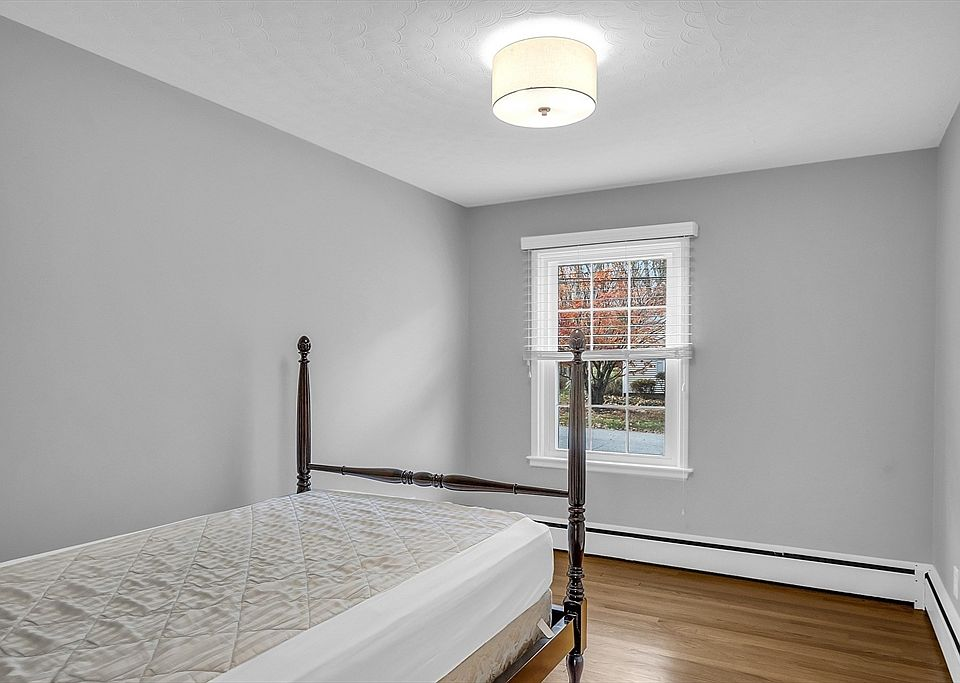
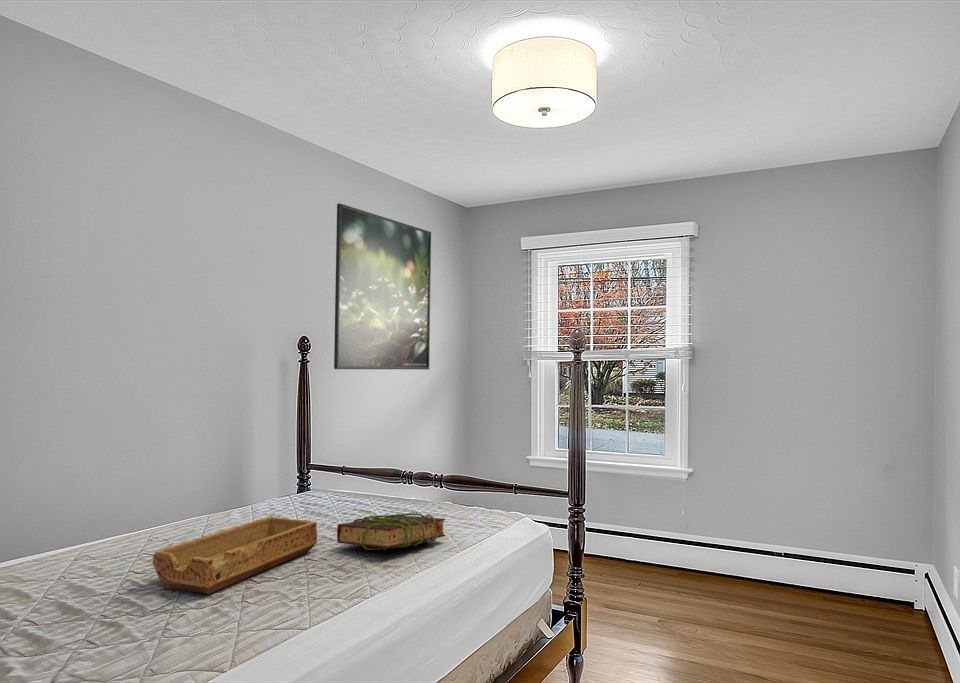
+ tray [152,516,318,595]
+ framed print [333,202,432,370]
+ book [336,511,447,552]
